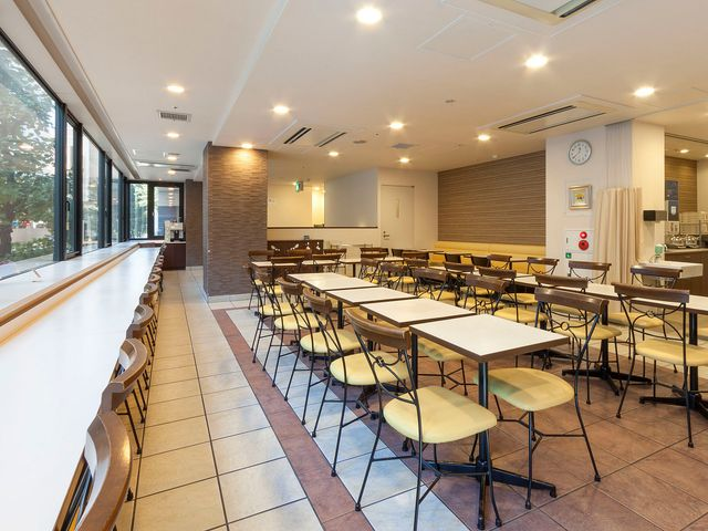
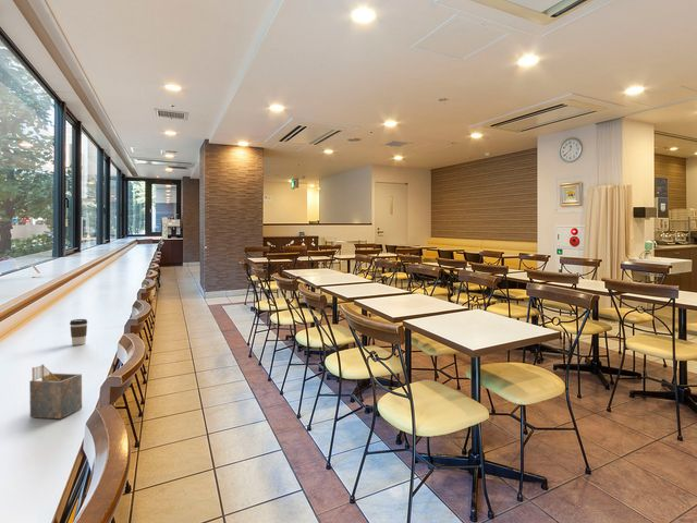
+ coffee cup [69,318,88,346]
+ napkin holder [28,363,83,419]
